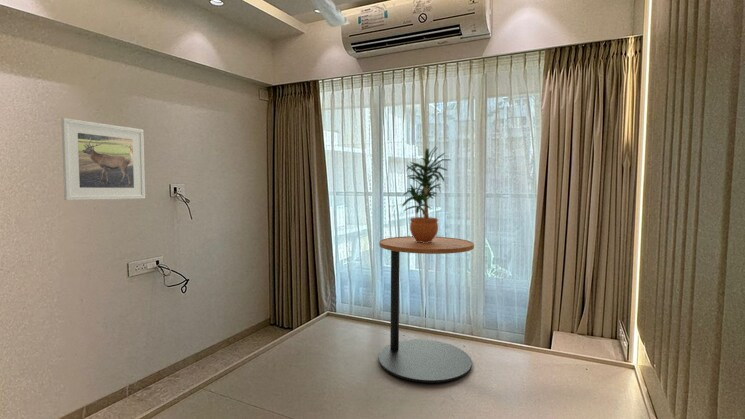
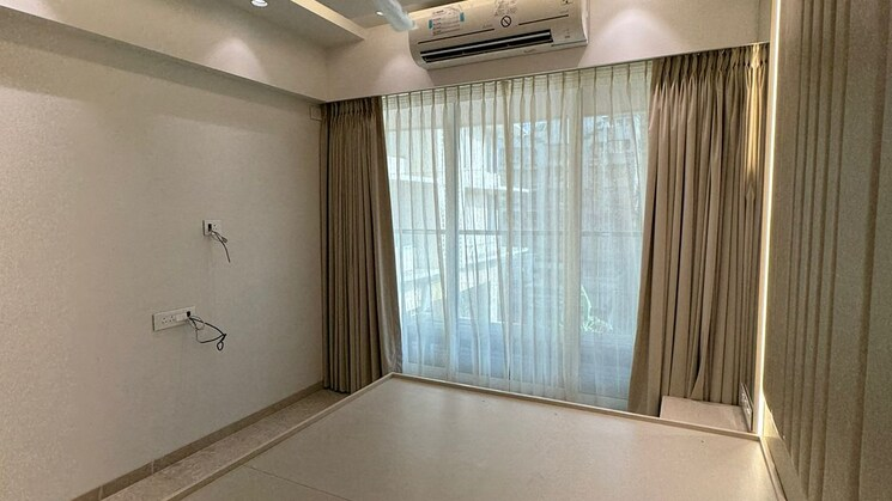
- side table [378,235,475,384]
- potted plant [401,145,452,243]
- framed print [60,117,146,201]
